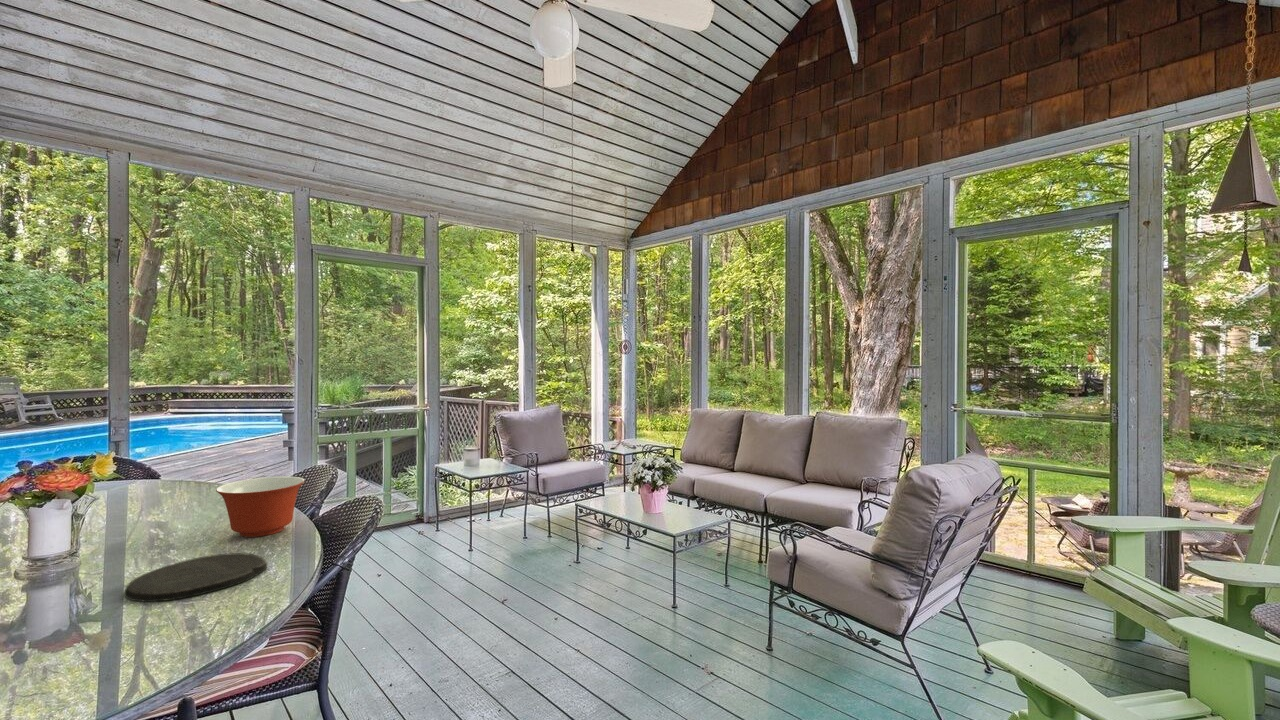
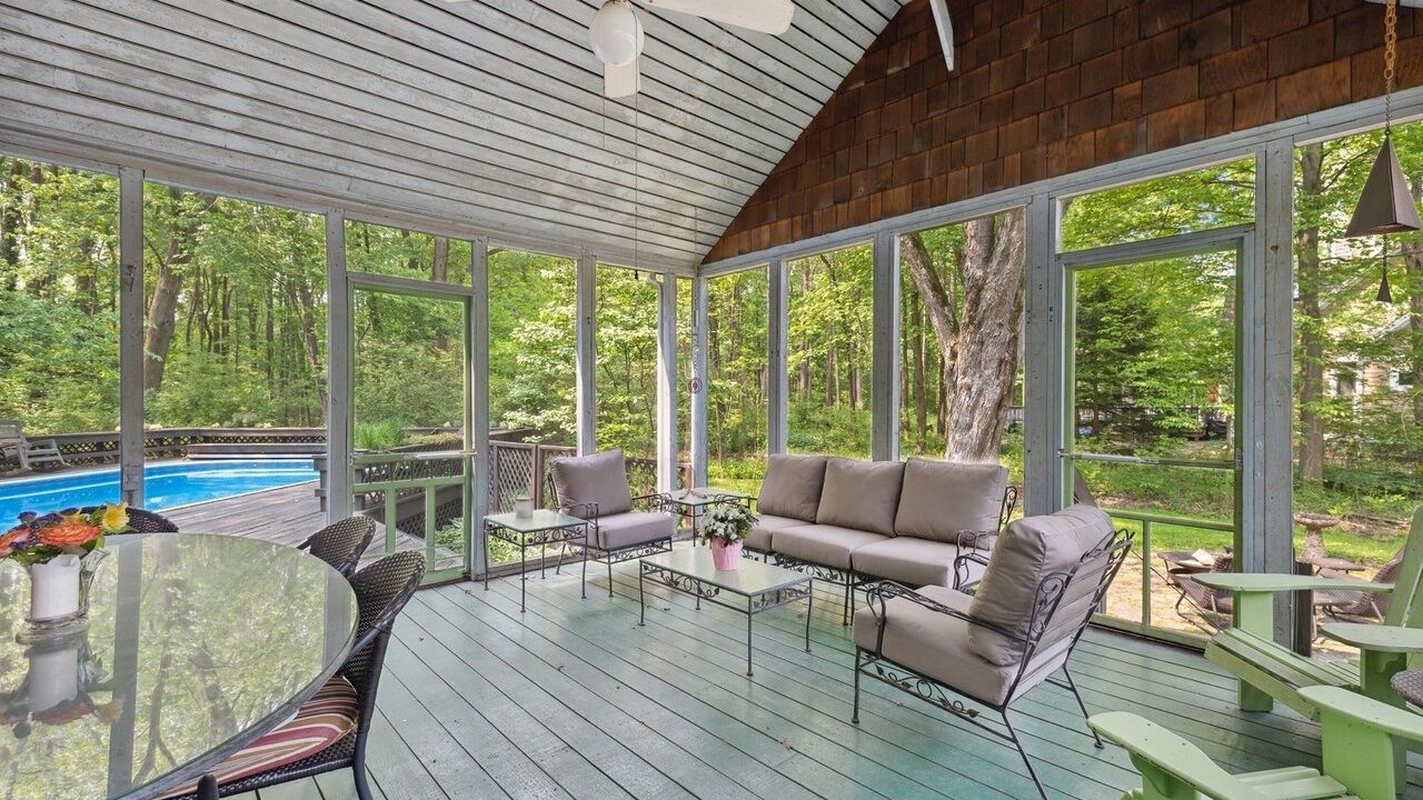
- plate [123,552,268,603]
- mixing bowl [215,476,306,538]
